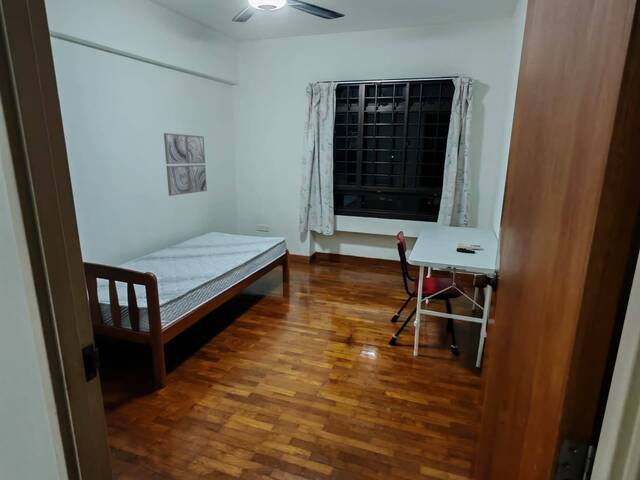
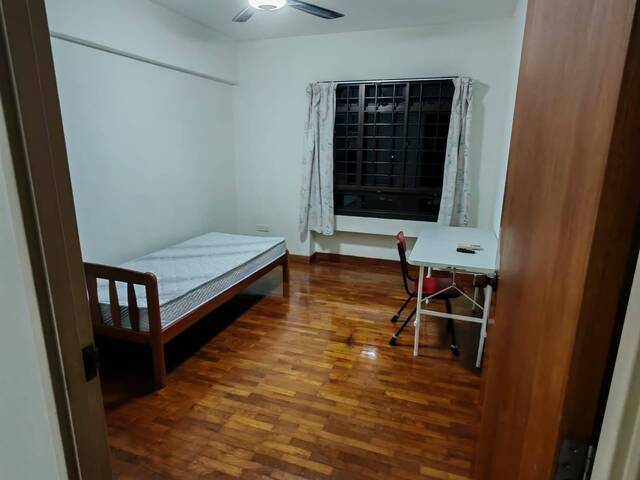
- wall art [163,132,208,197]
